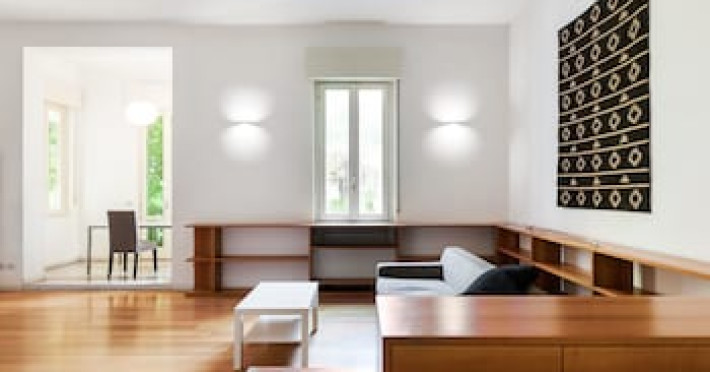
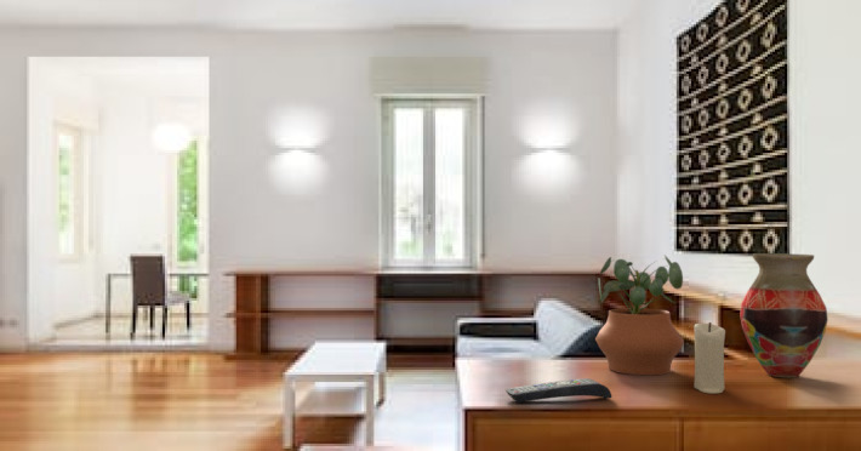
+ vase [739,252,829,379]
+ remote control [504,377,614,404]
+ candle [692,321,726,394]
+ potted plant [594,255,685,376]
